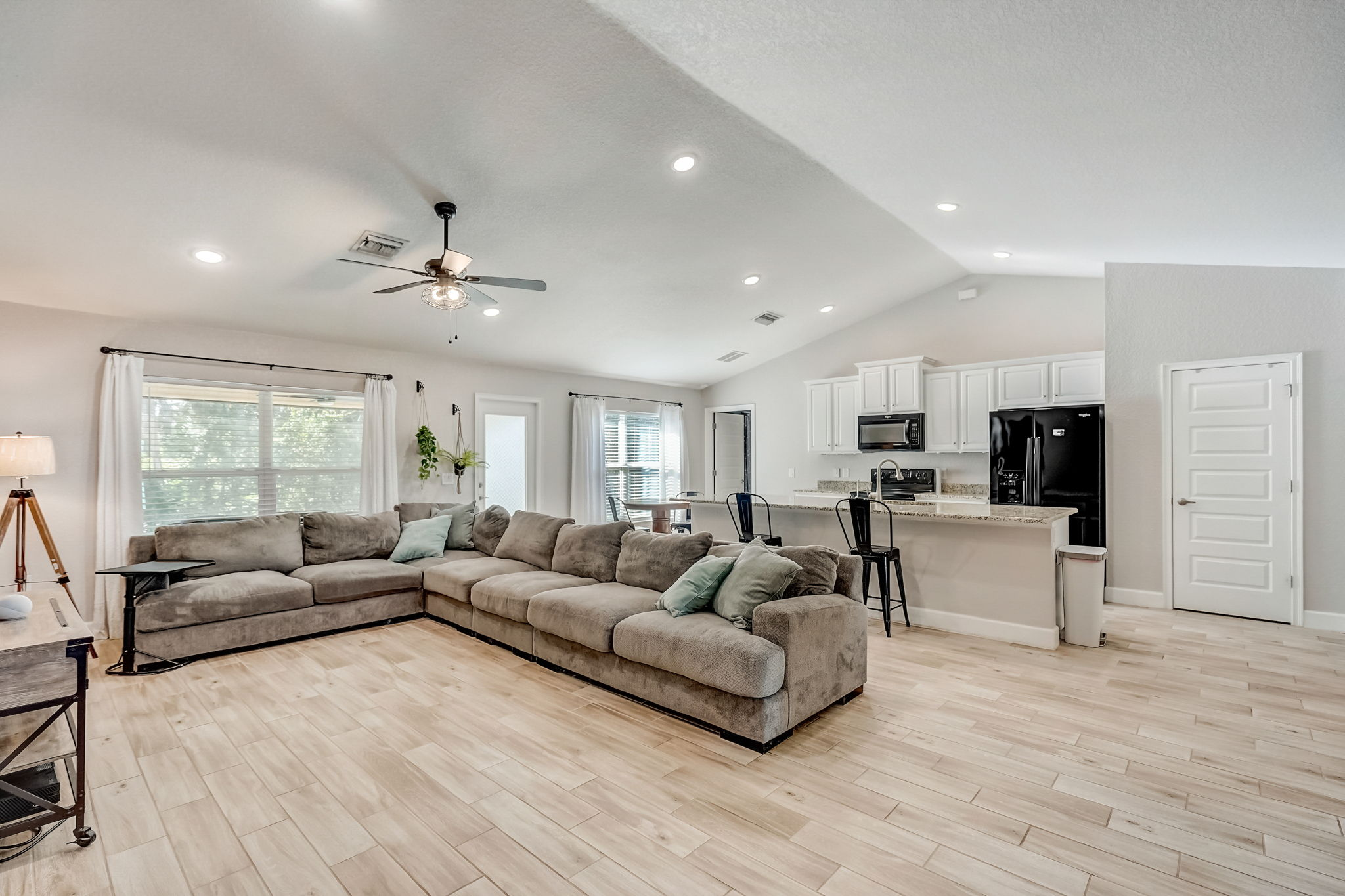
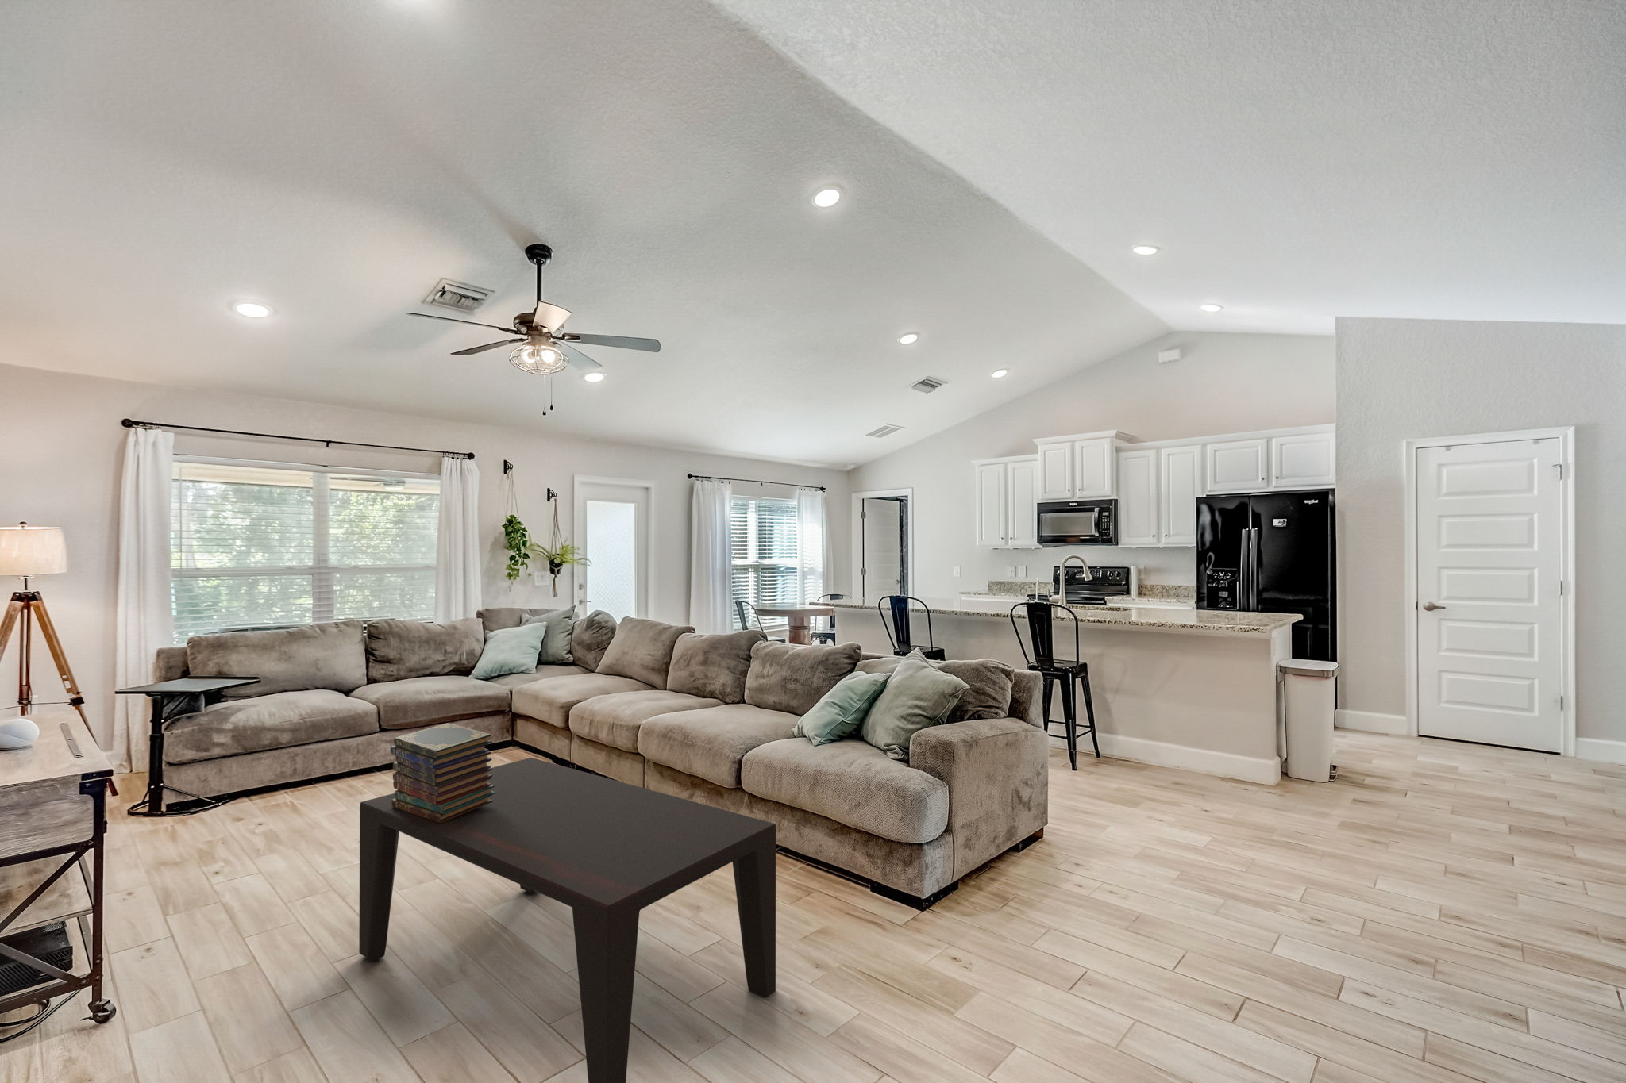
+ coffee table [358,757,776,1083]
+ book stack [389,722,496,823]
